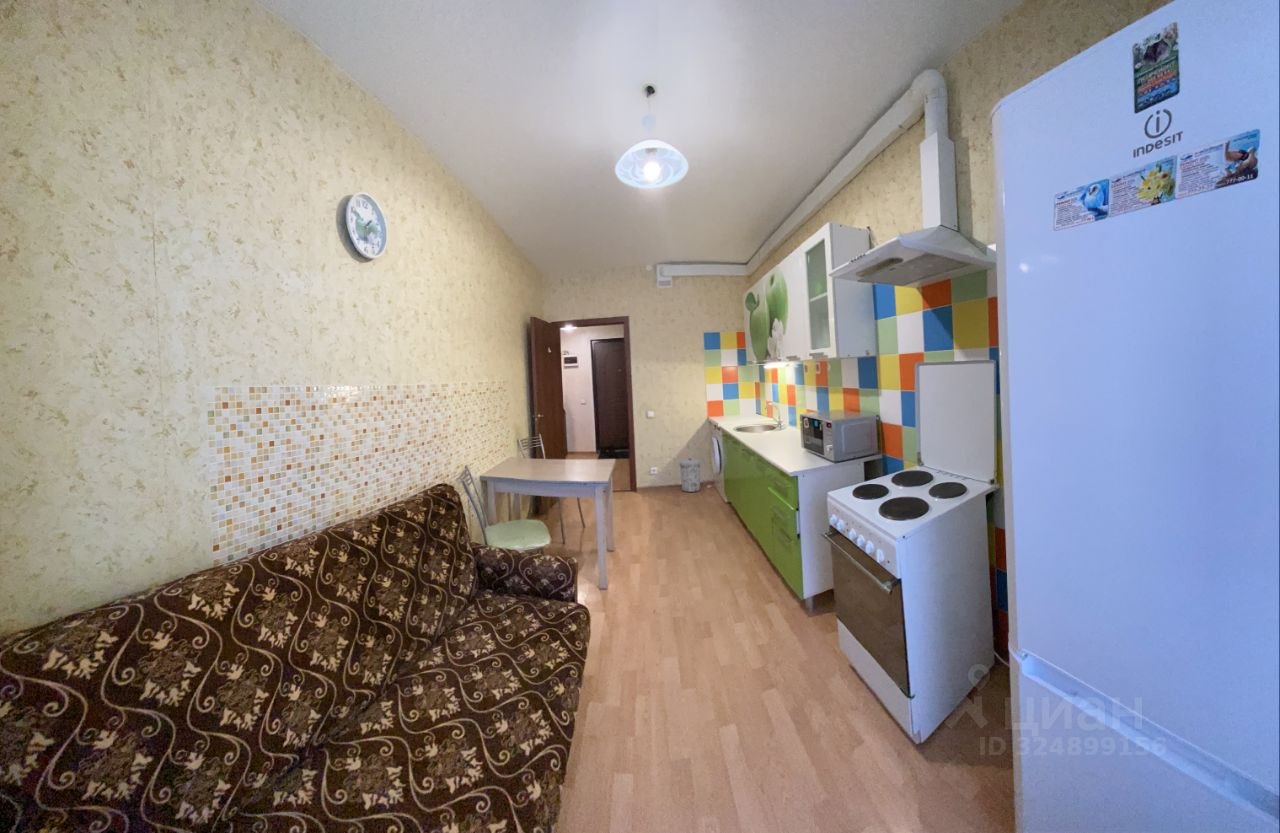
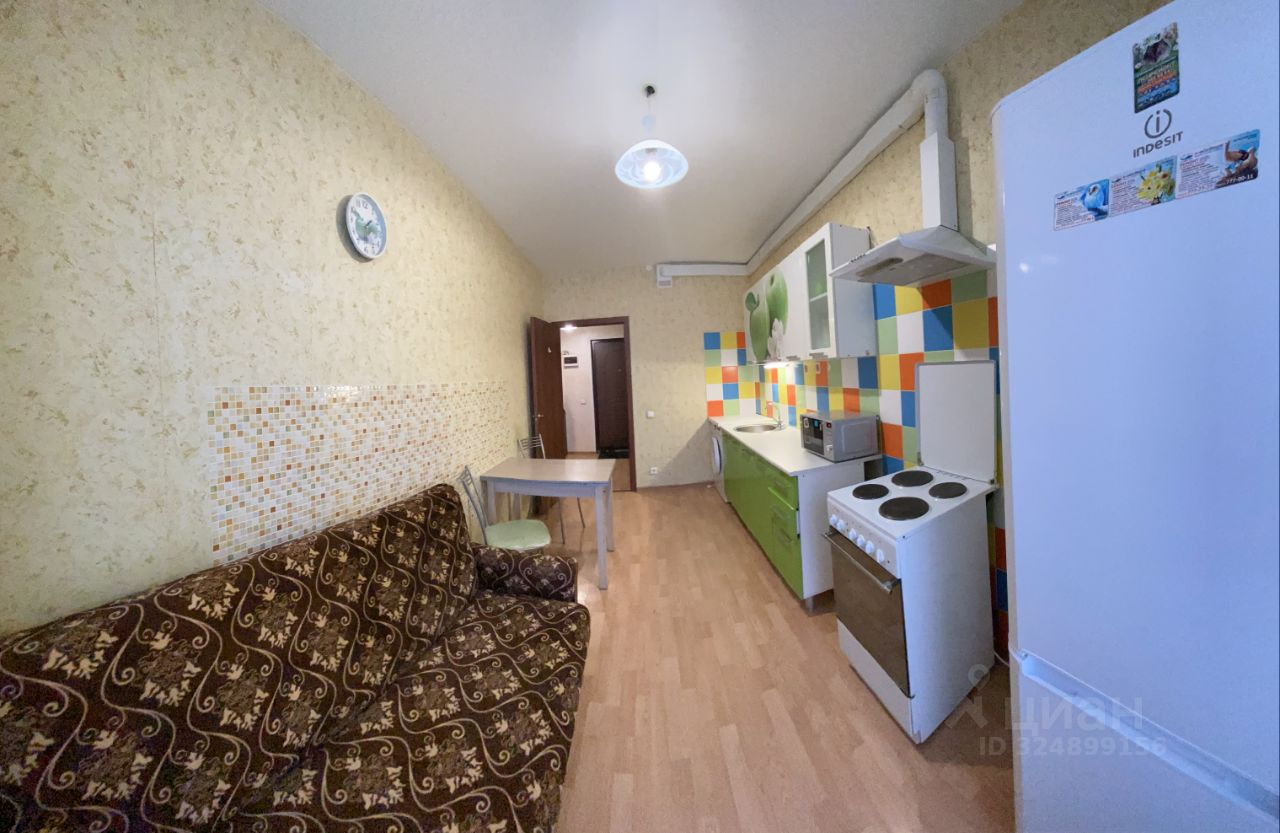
- trash can [678,457,702,493]
